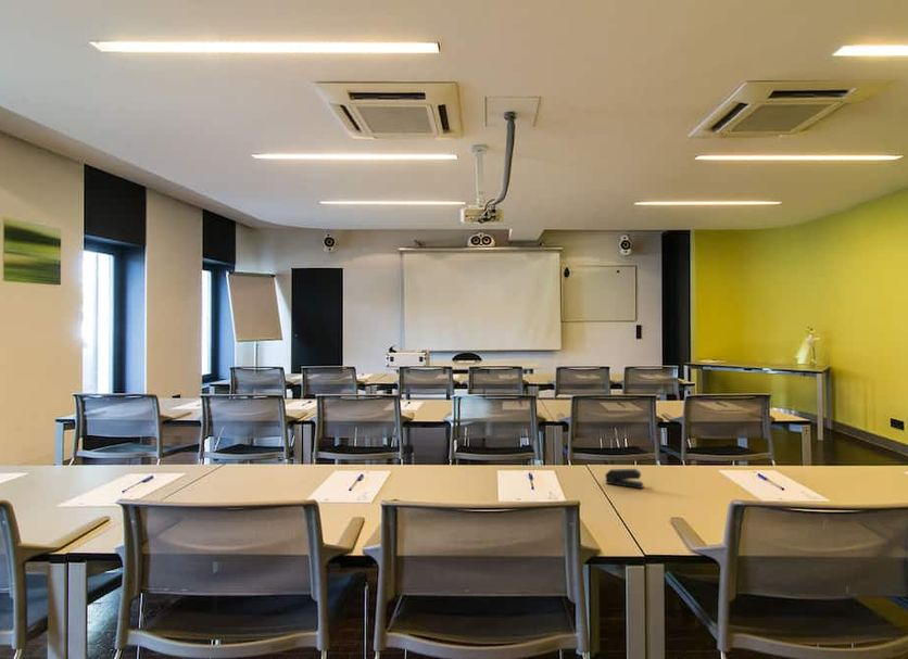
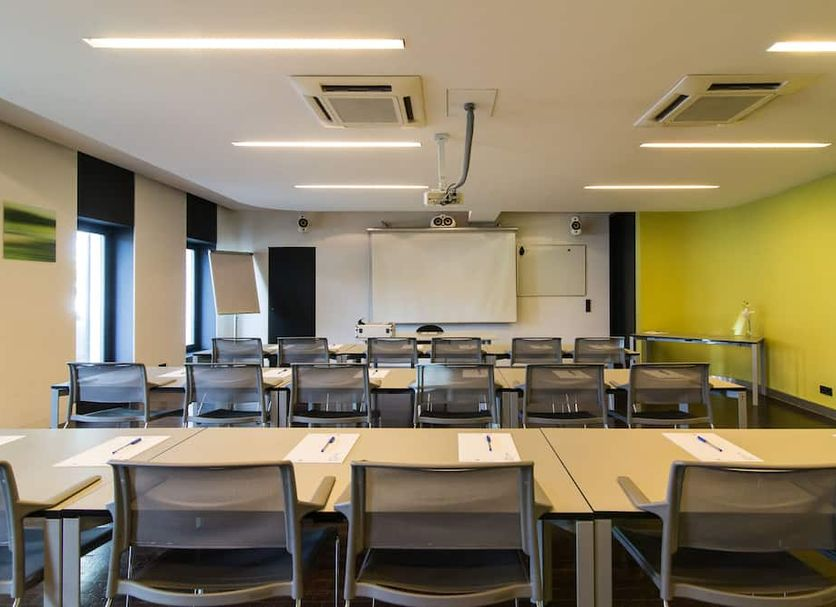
- stapler [604,468,644,490]
